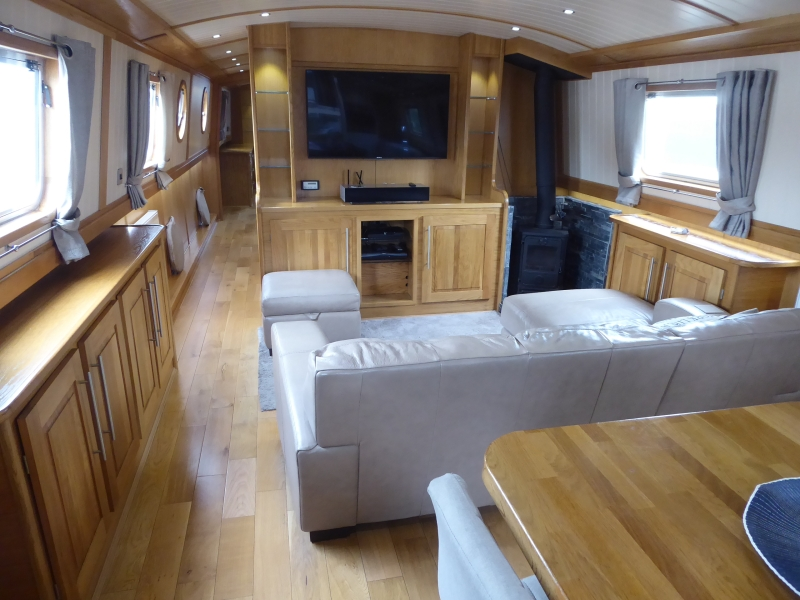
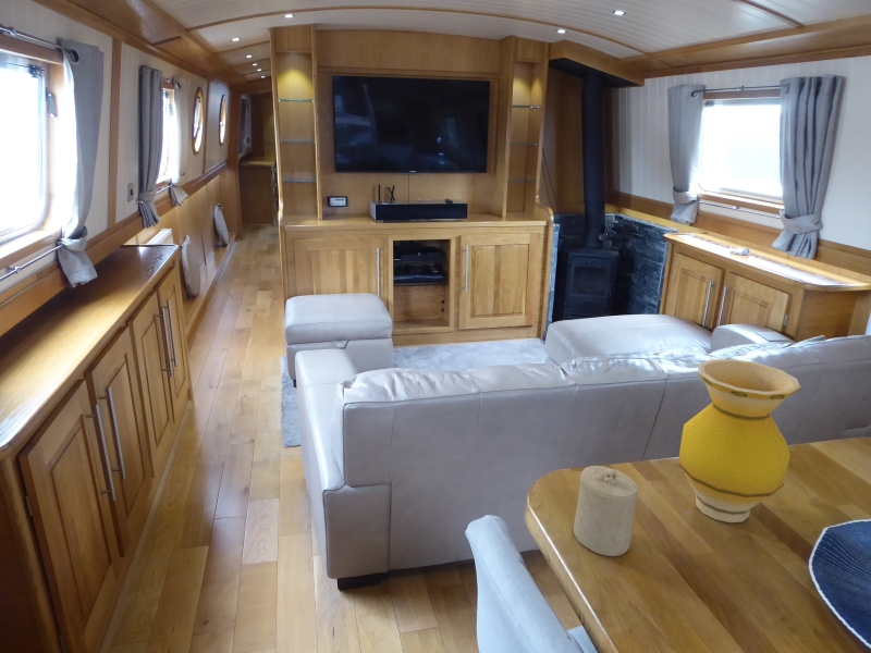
+ vase [678,358,801,523]
+ candle [573,465,638,557]
